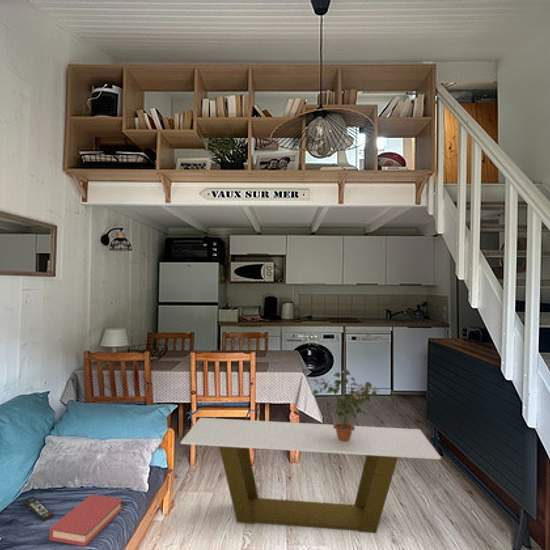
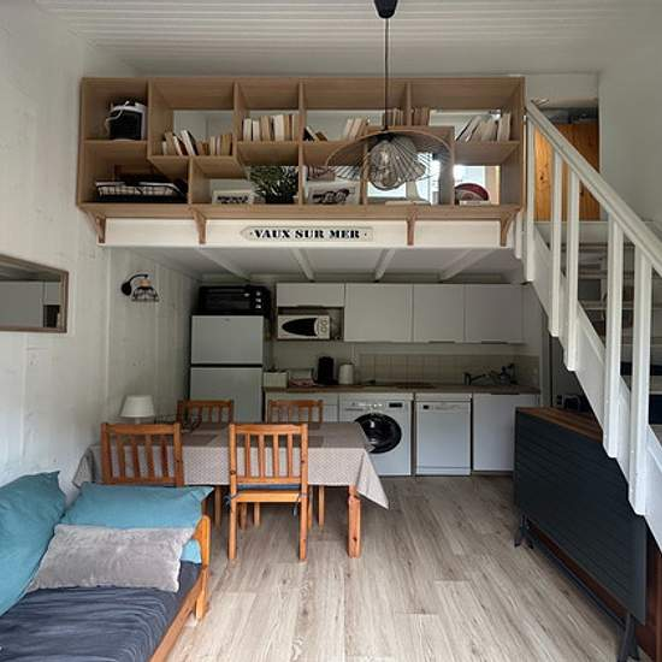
- coffee table [180,417,442,534]
- remote control [22,495,54,523]
- potted plant [311,368,379,442]
- book [49,493,124,547]
